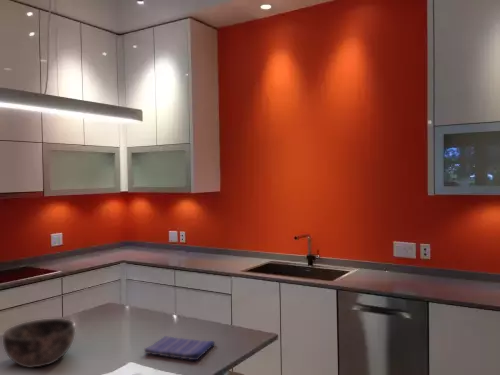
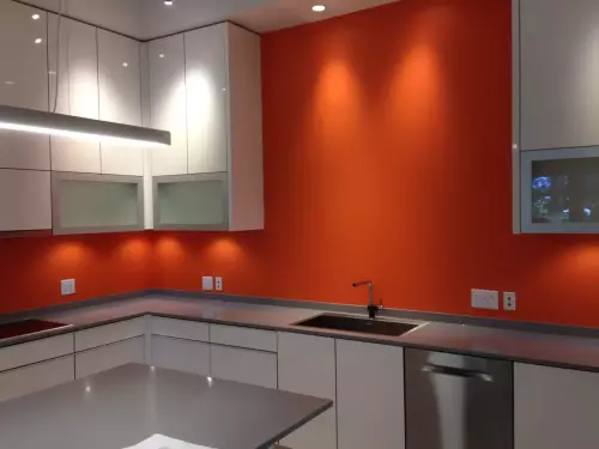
- bowl [2,318,76,369]
- dish towel [143,335,216,361]
